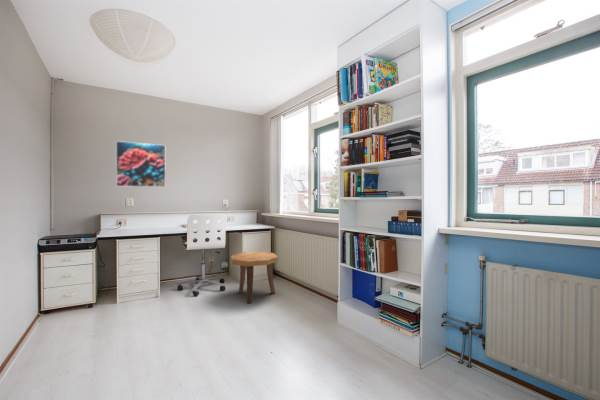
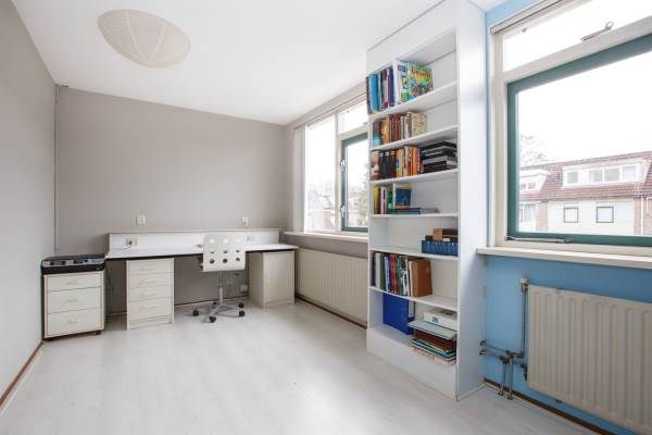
- side table [230,251,279,305]
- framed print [115,140,167,188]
